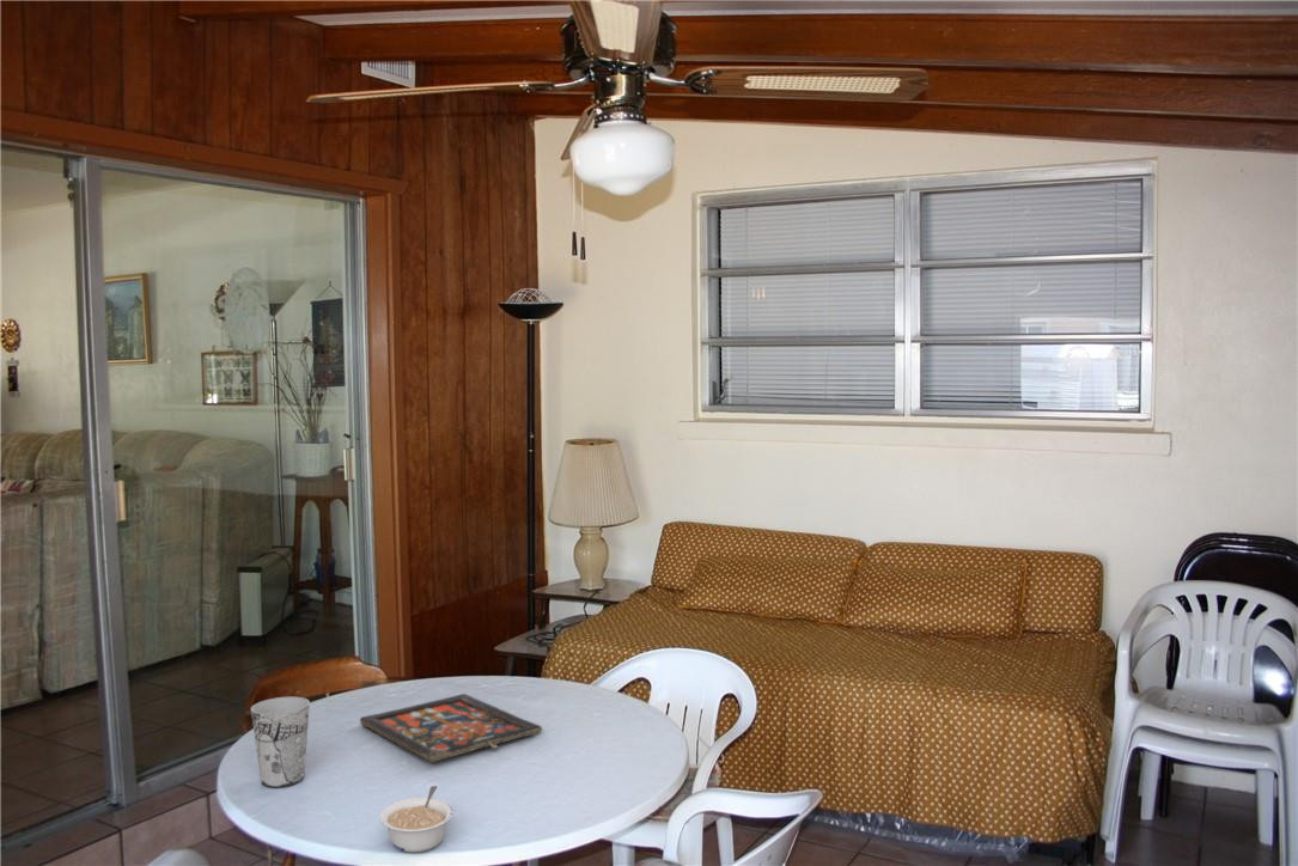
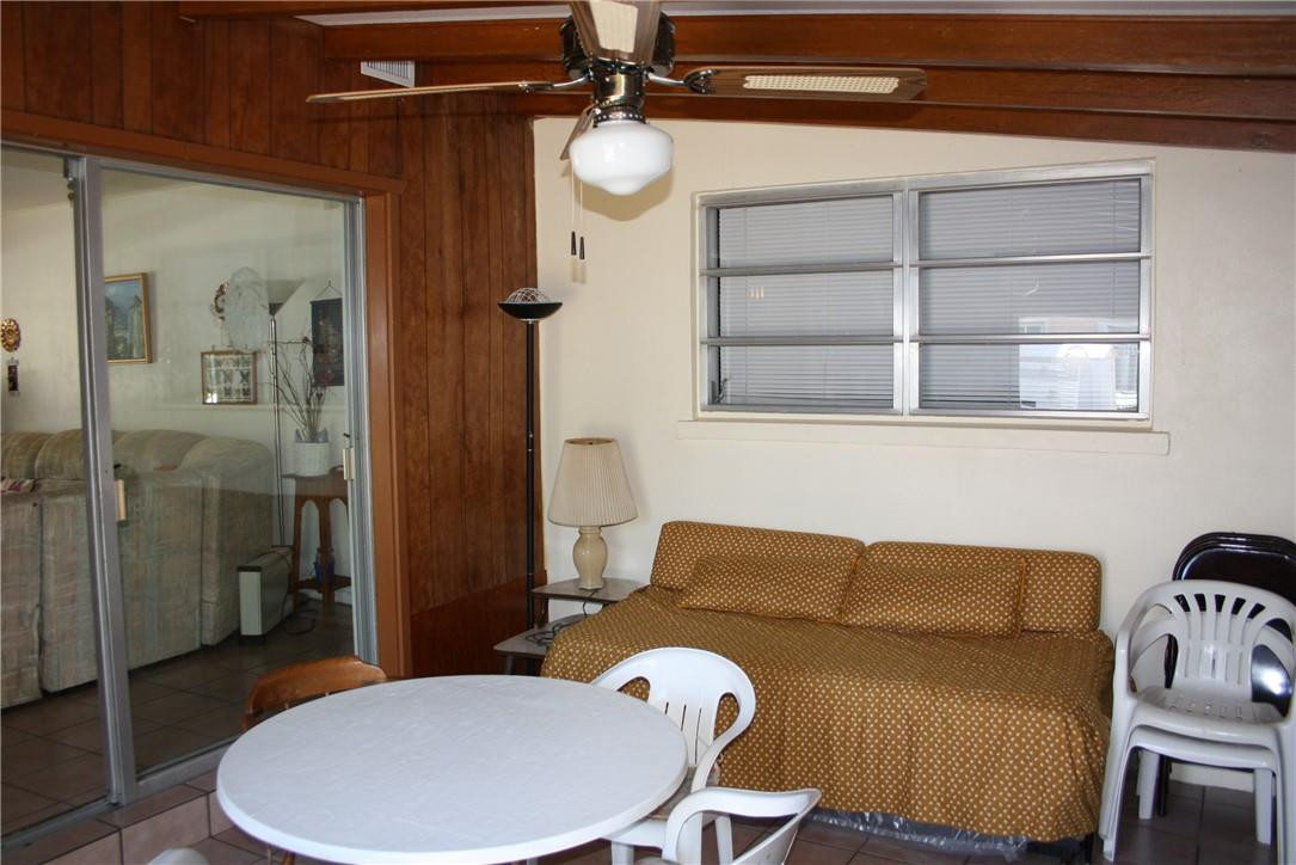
- legume [379,785,455,854]
- cup [250,696,311,788]
- board game [359,693,543,763]
